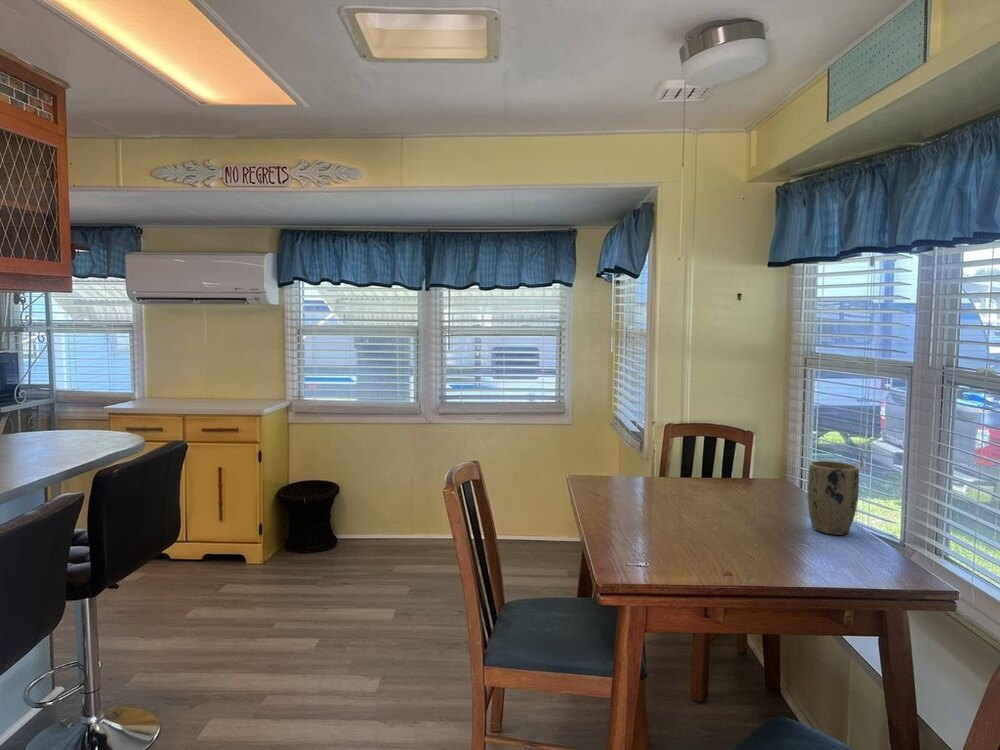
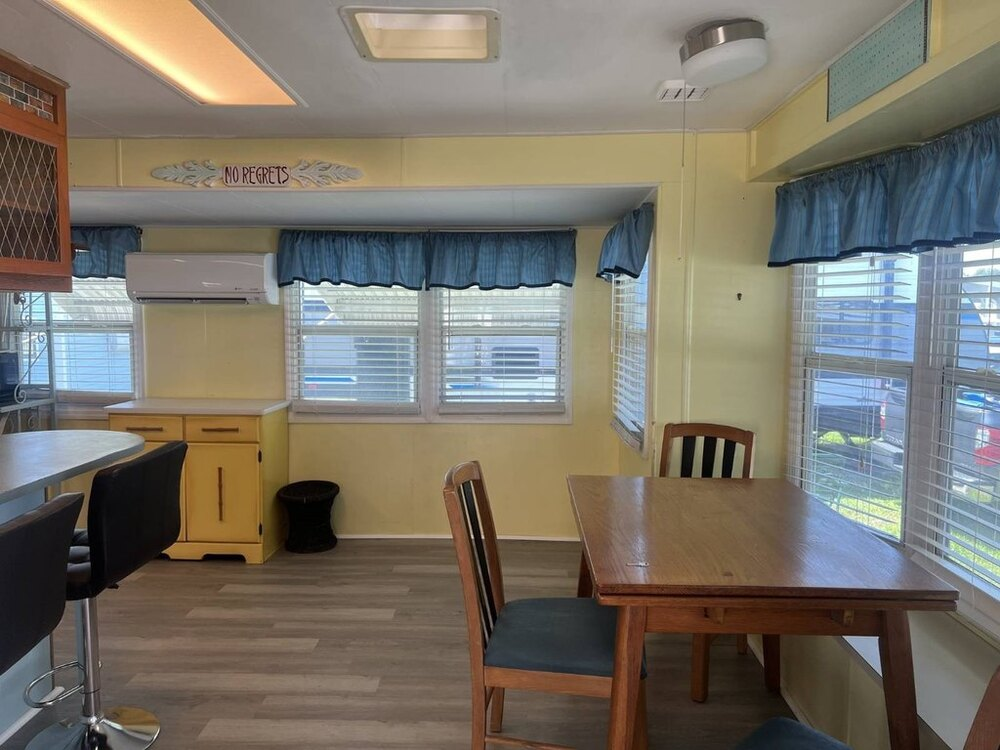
- plant pot [806,460,860,536]
